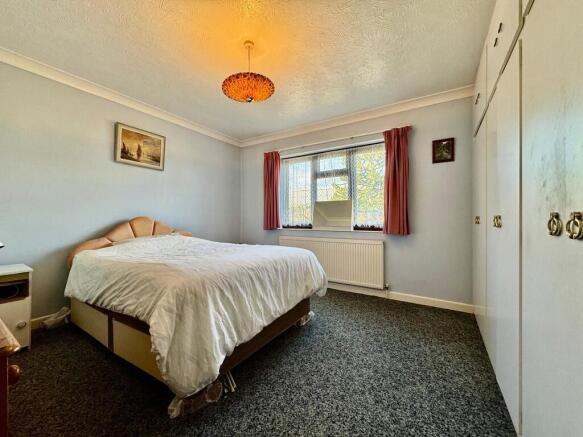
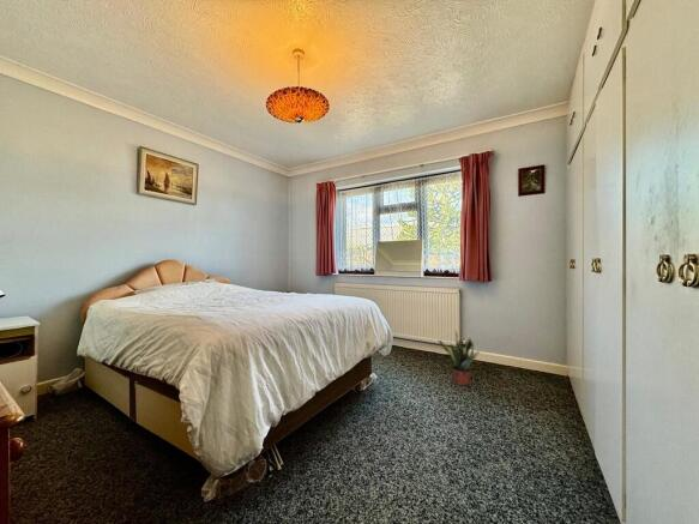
+ potted plant [438,330,482,386]
